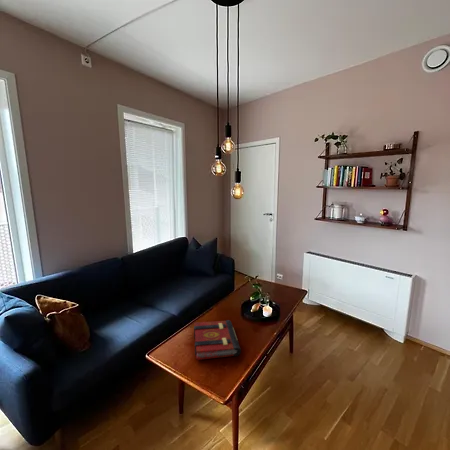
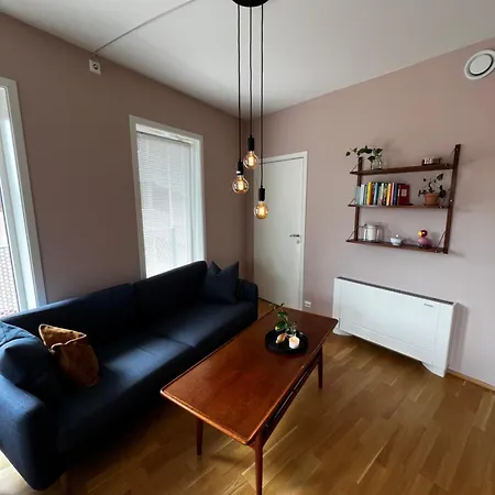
- book [193,319,242,361]
